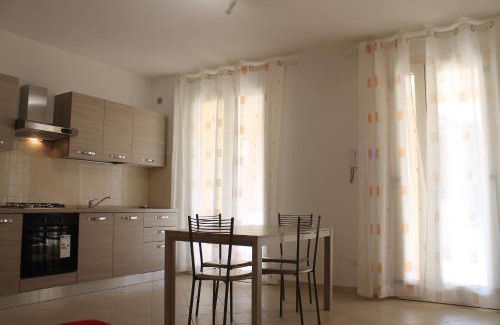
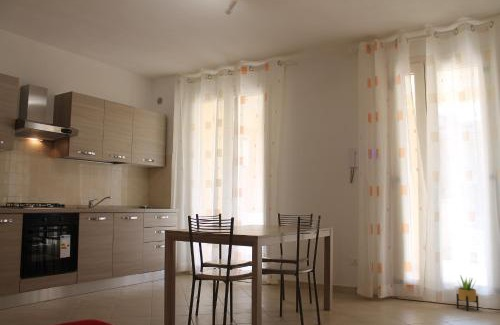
+ potted plant [455,275,480,312]
